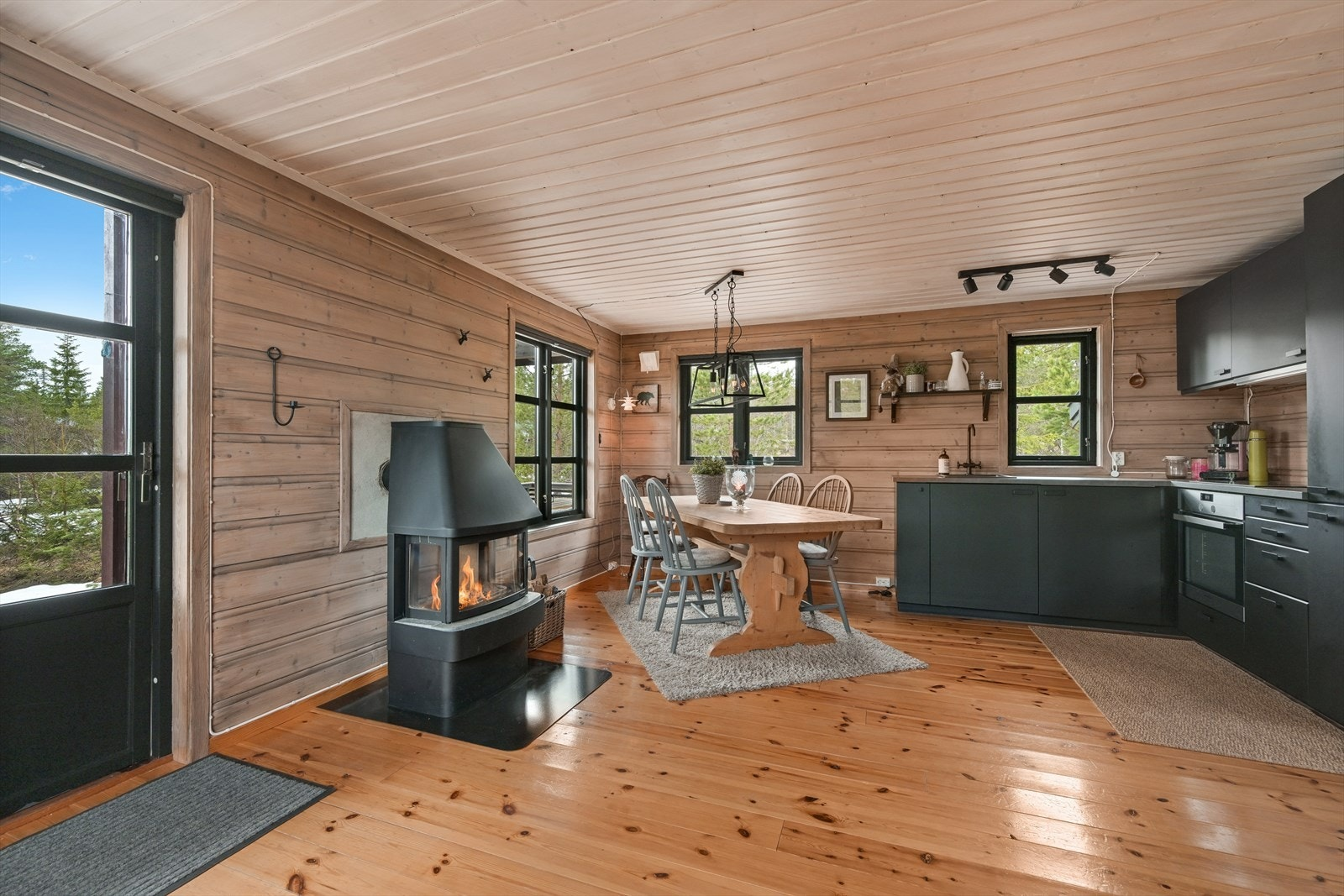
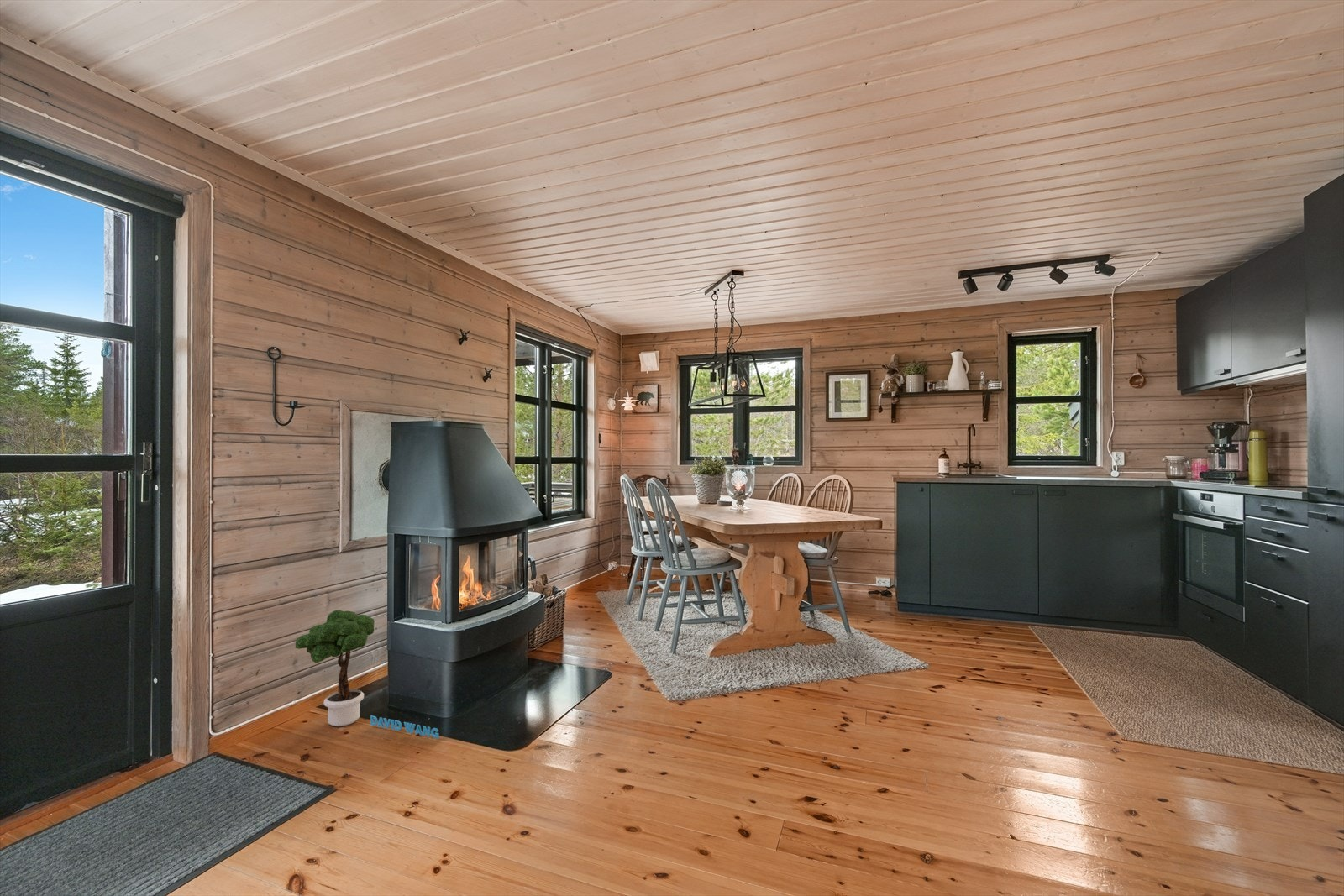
+ potted tree [295,610,439,739]
